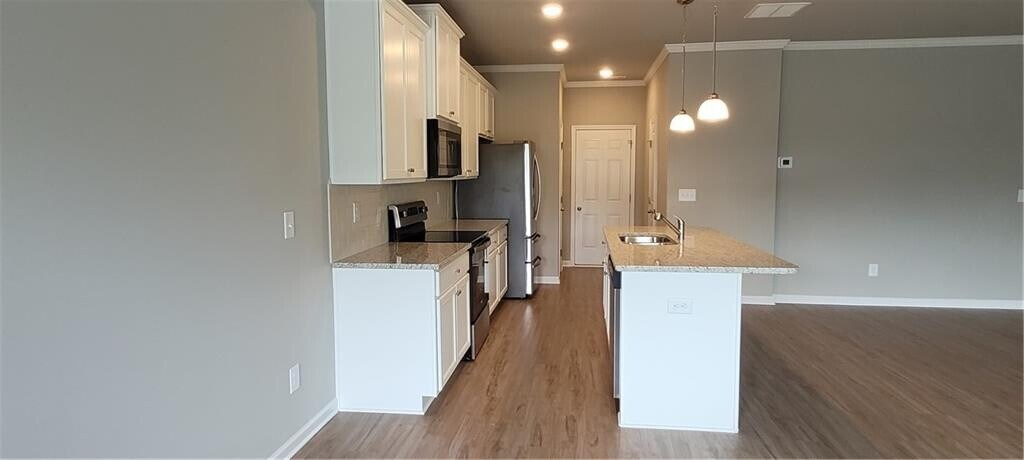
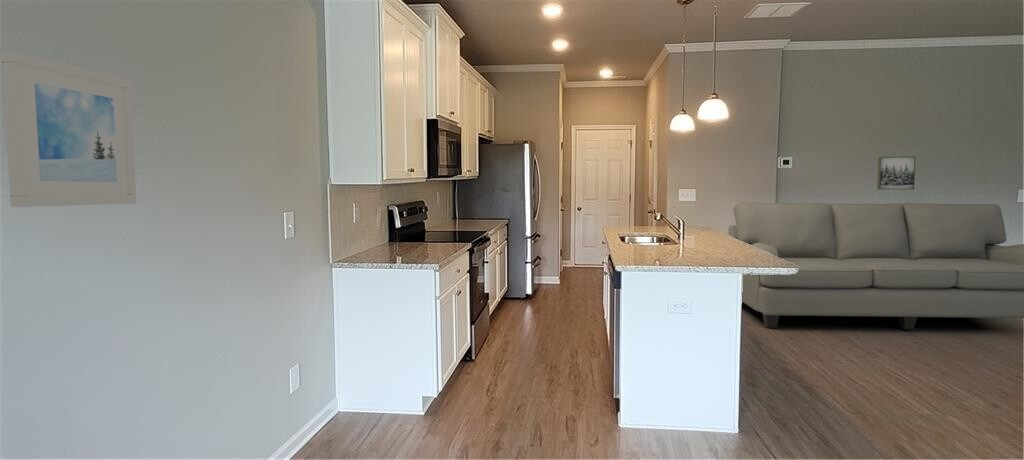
+ sofa [727,201,1024,331]
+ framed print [0,50,137,208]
+ wall art [876,156,917,191]
